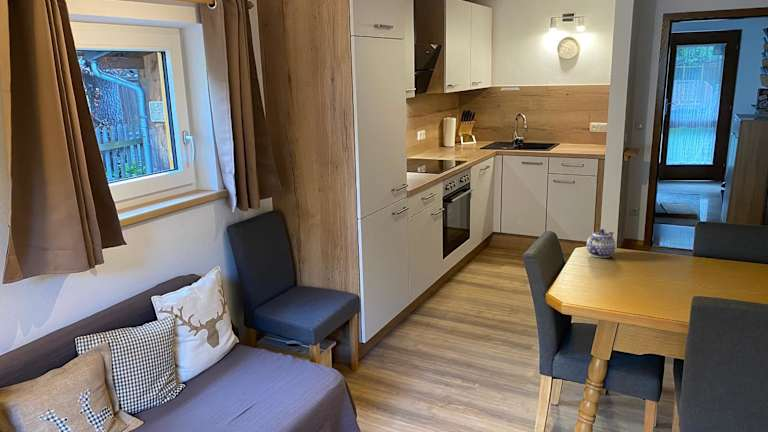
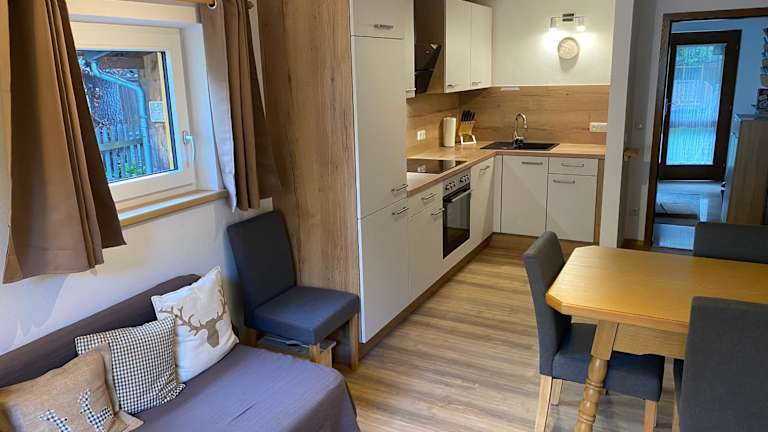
- teapot [586,228,617,259]
